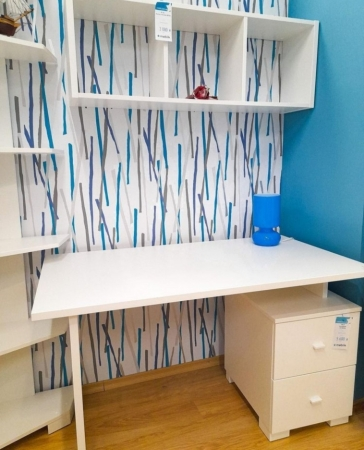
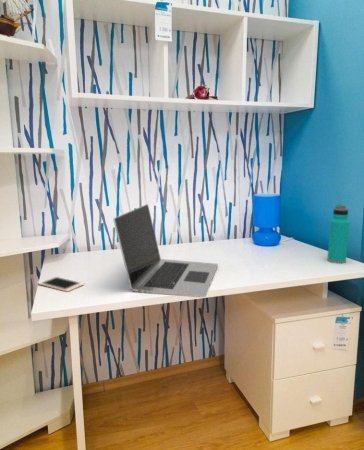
+ laptop [112,203,219,298]
+ cell phone [36,275,85,293]
+ water bottle [326,203,351,264]
